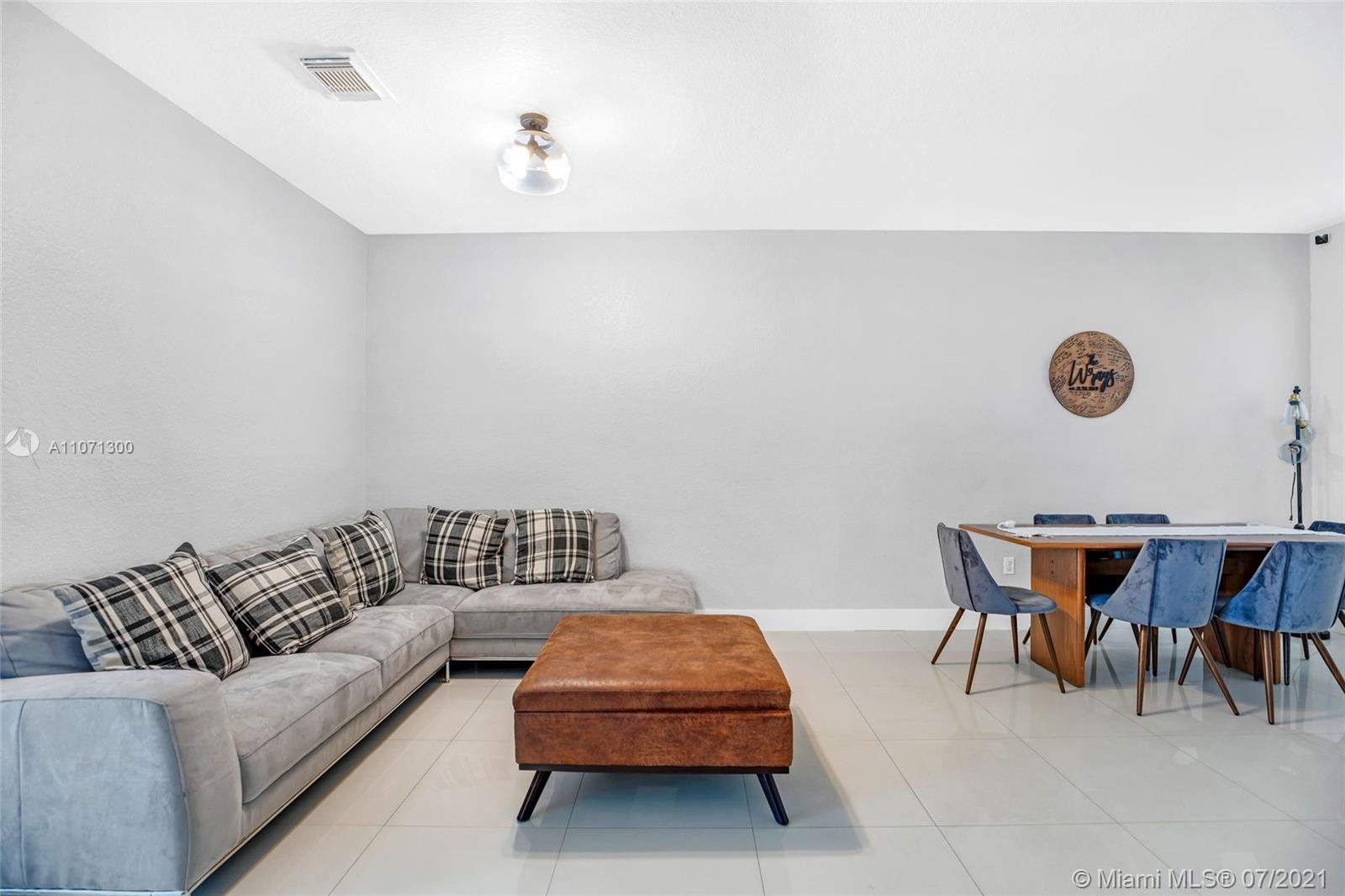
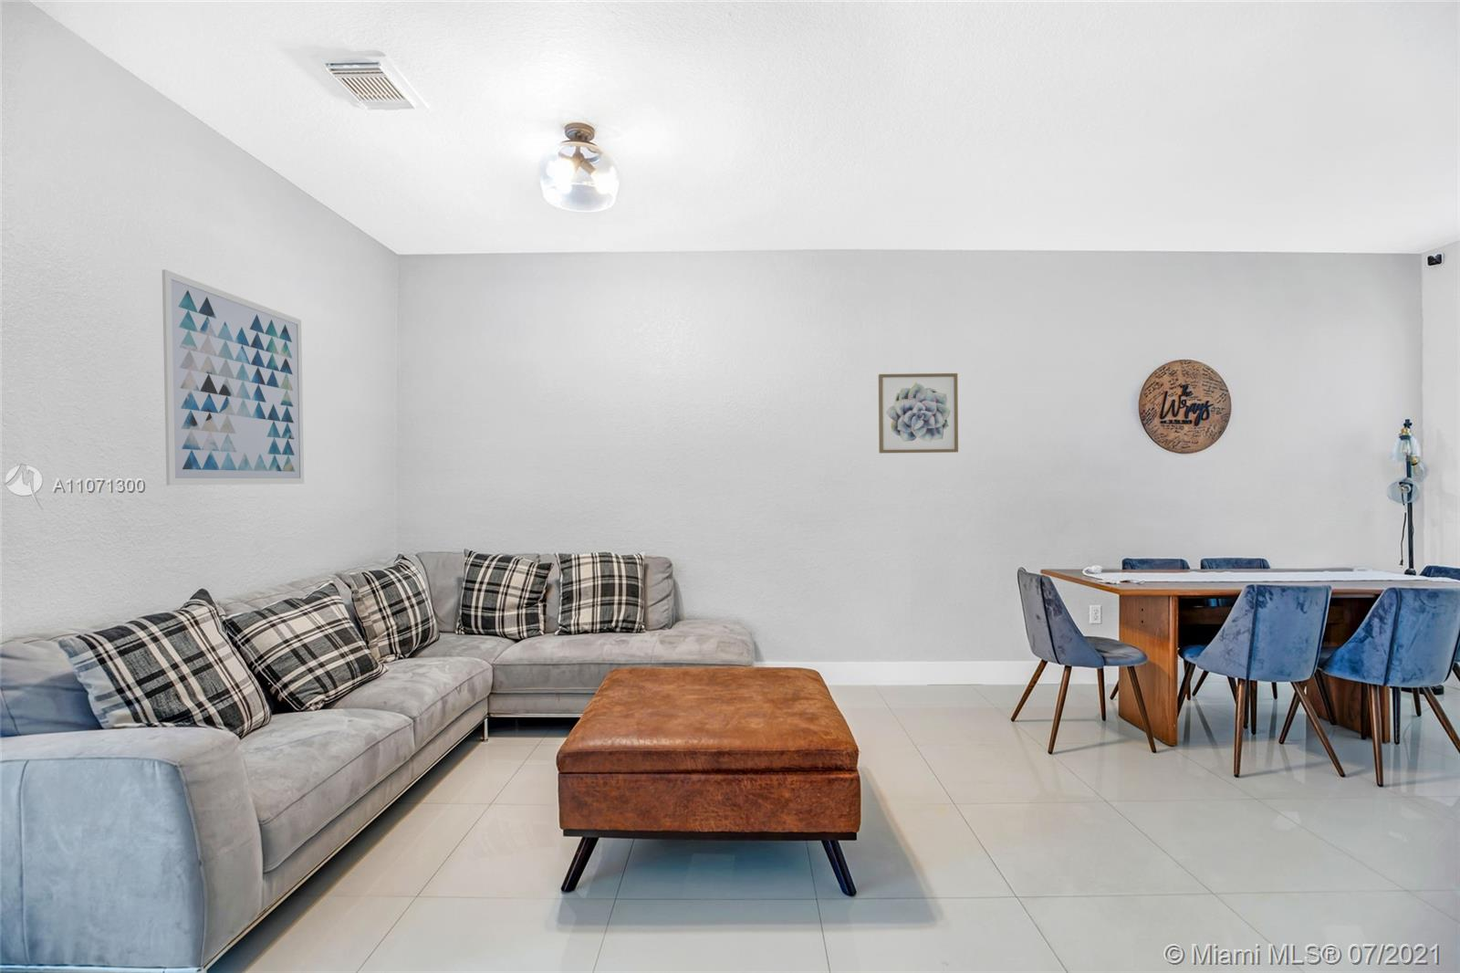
+ wall art [162,268,305,486]
+ wall art [878,372,958,454]
